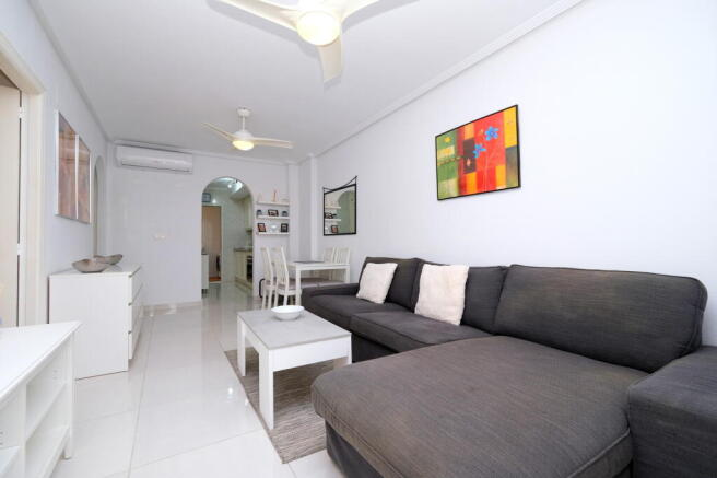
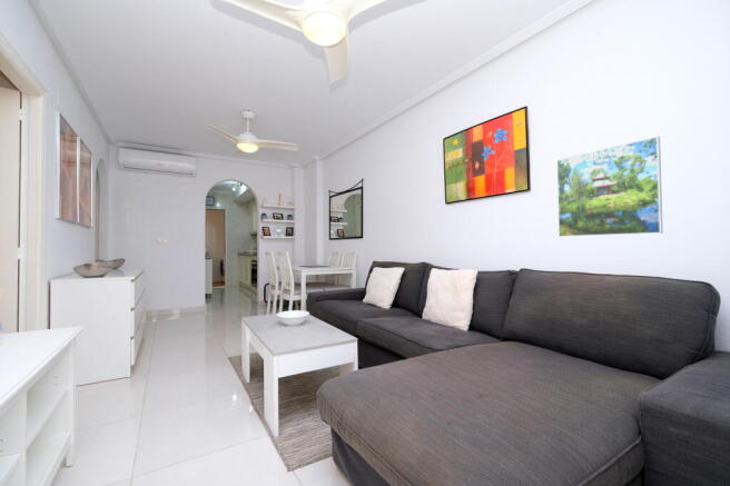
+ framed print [555,135,664,238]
